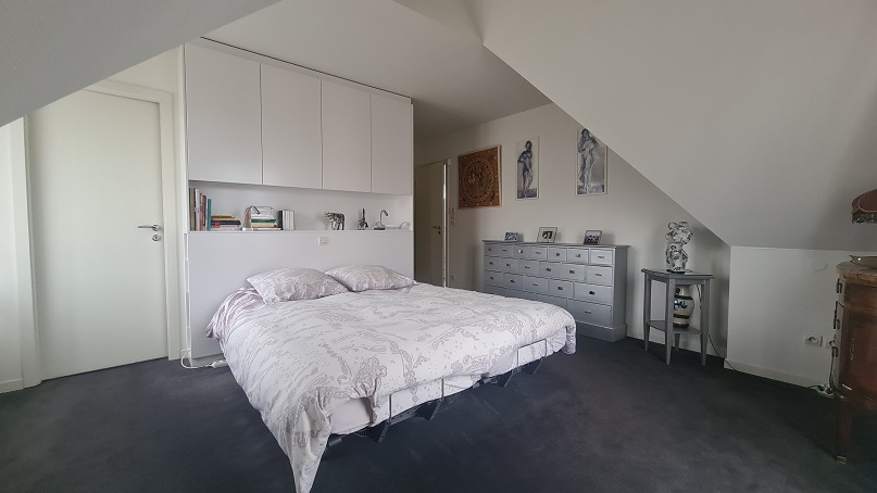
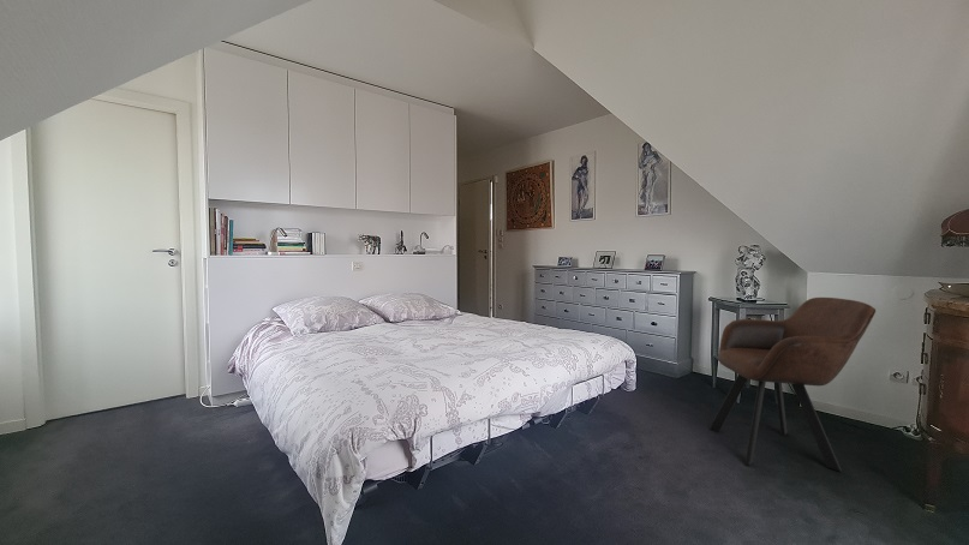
+ armchair [708,297,877,473]
